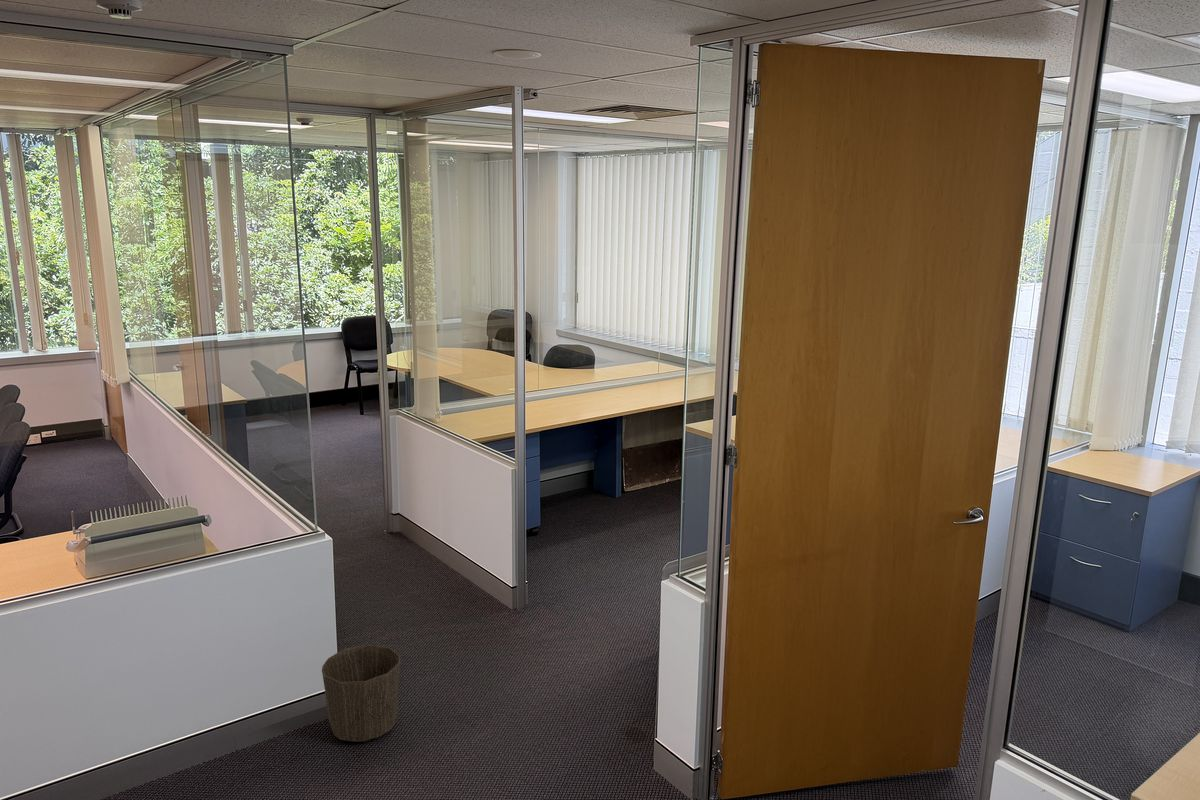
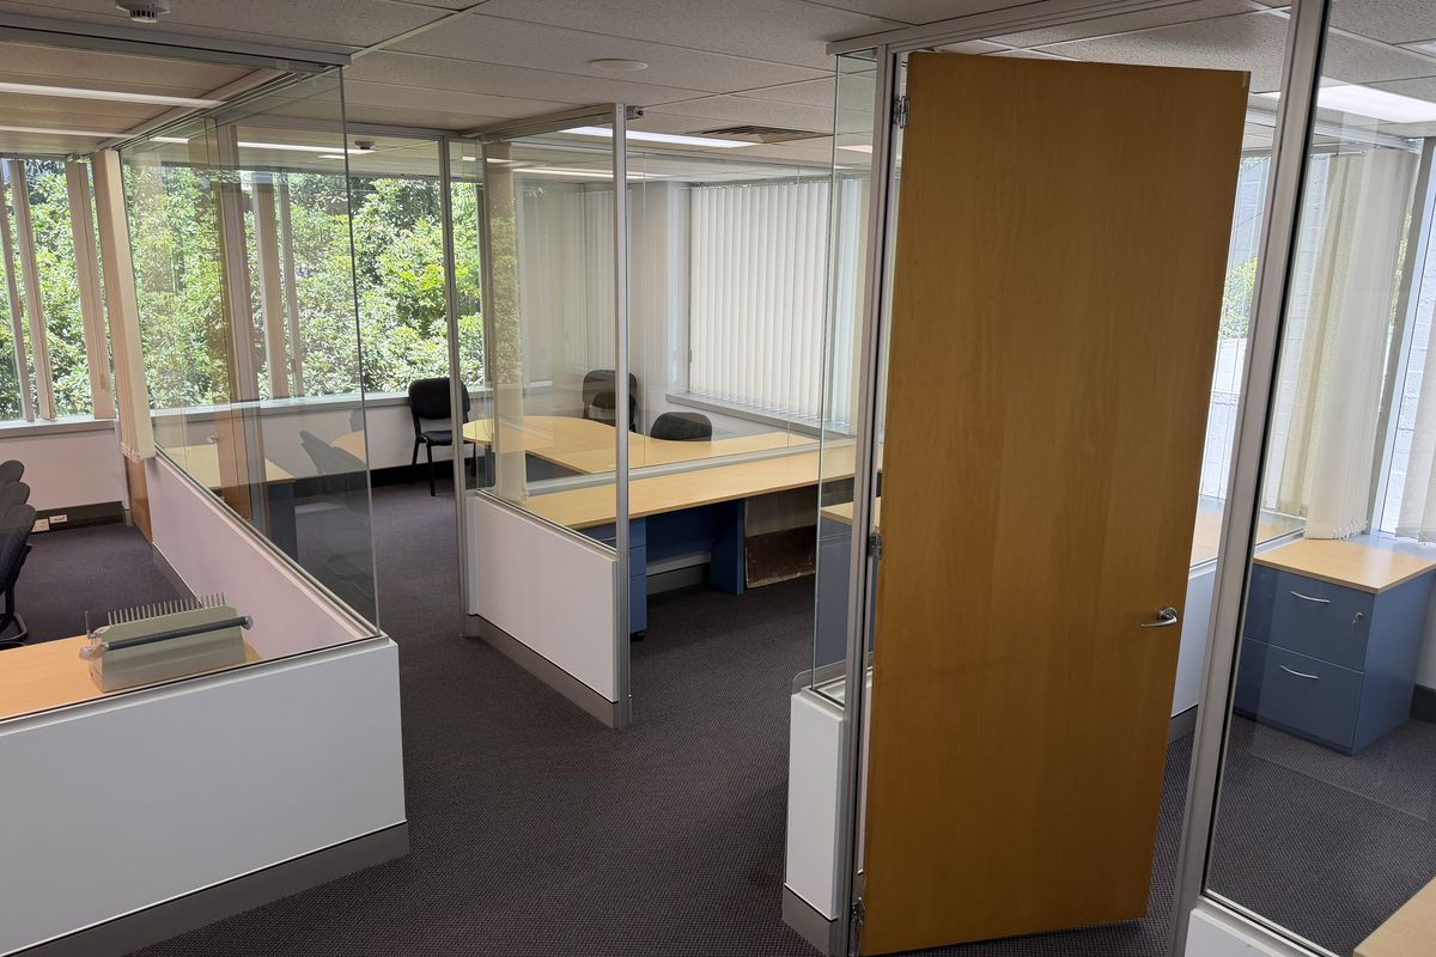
- waste basket [321,644,401,743]
